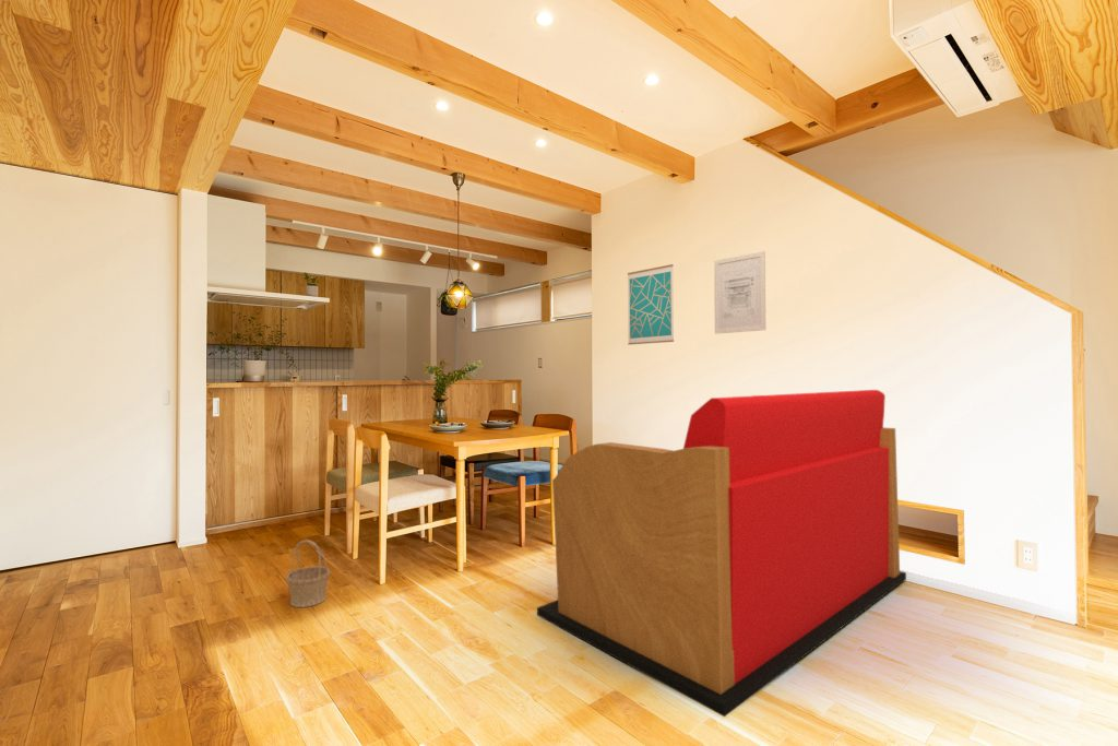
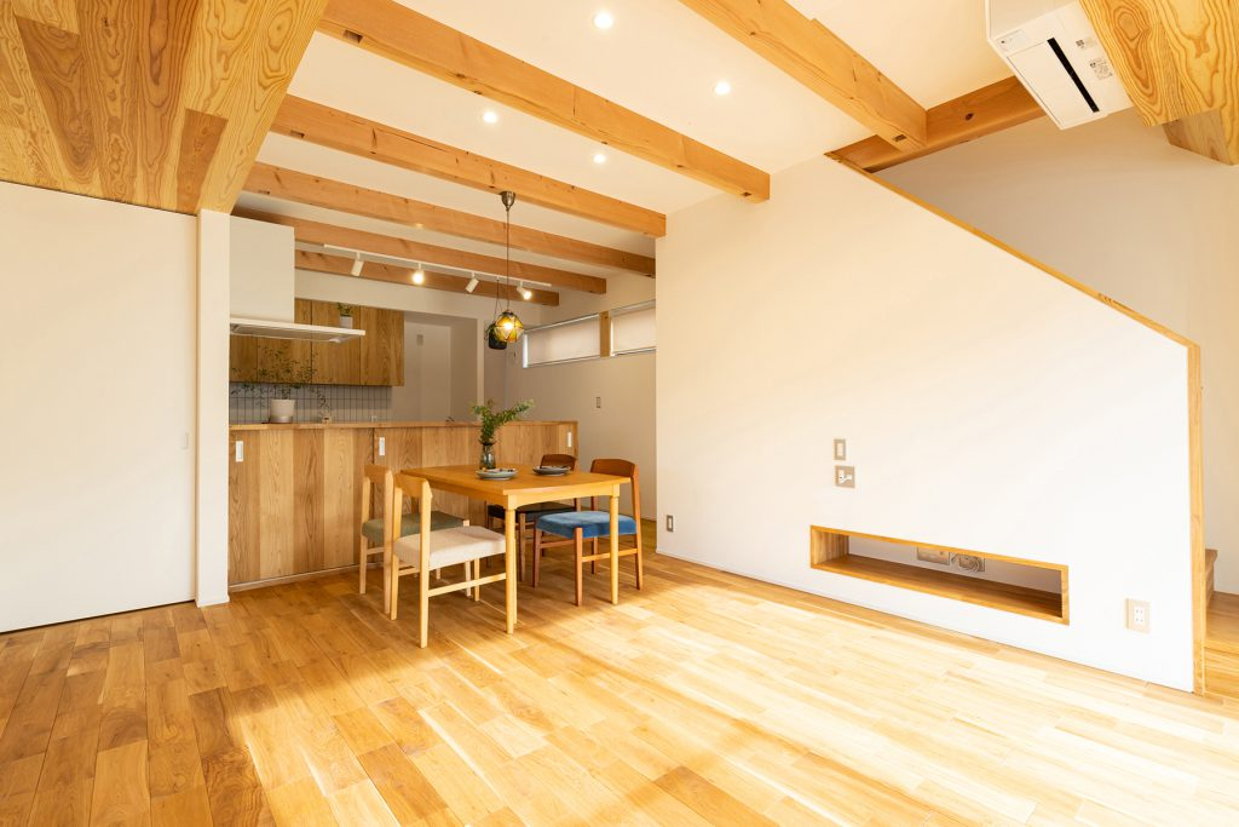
- wall art [713,250,766,335]
- sofa [536,389,907,718]
- basket [285,540,332,608]
- wall art [627,263,675,346]
